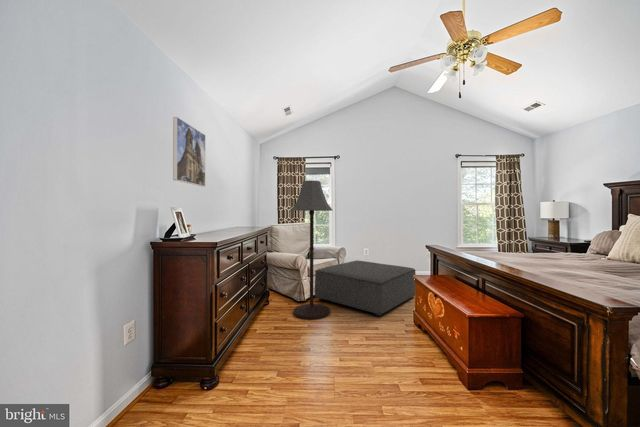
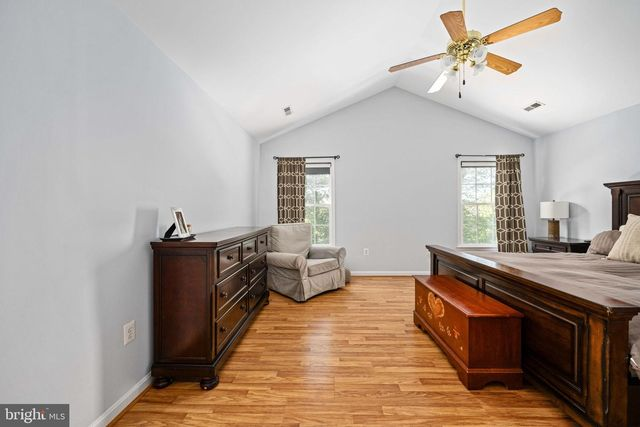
- floor lamp [290,180,334,320]
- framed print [172,116,206,187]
- ottoman [314,259,417,317]
